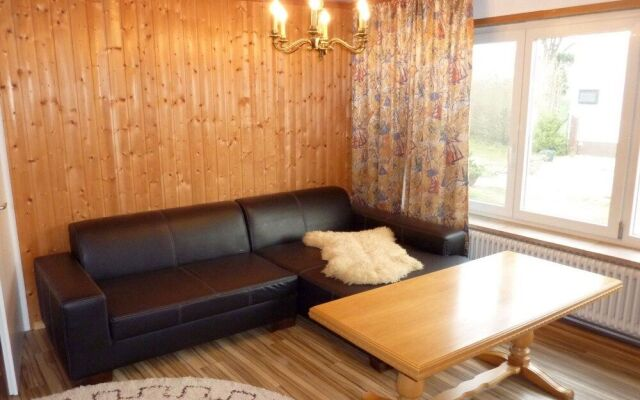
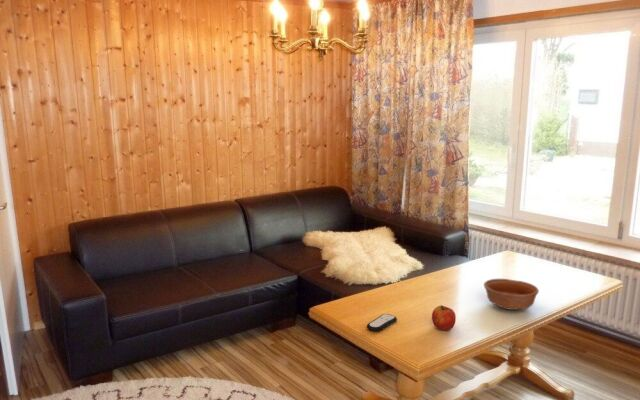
+ apple [431,304,457,331]
+ remote control [366,313,398,333]
+ bowl [483,278,540,311]
